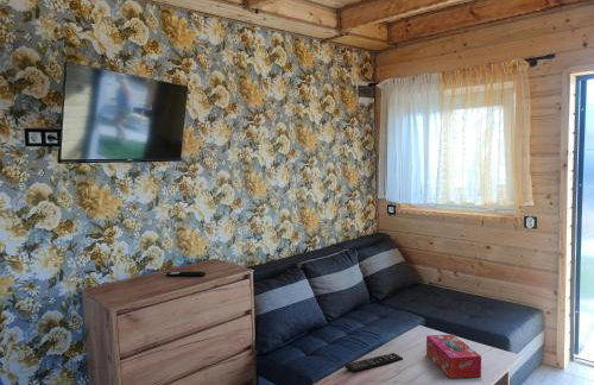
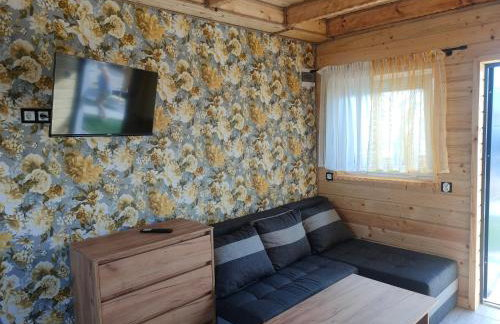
- remote control [345,352,404,374]
- tissue box [425,334,482,379]
